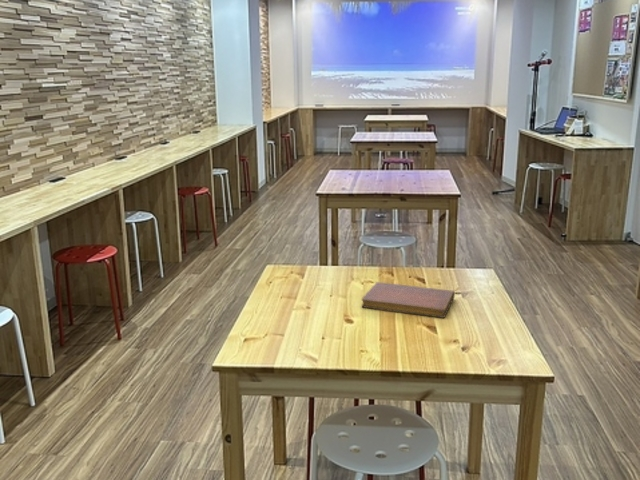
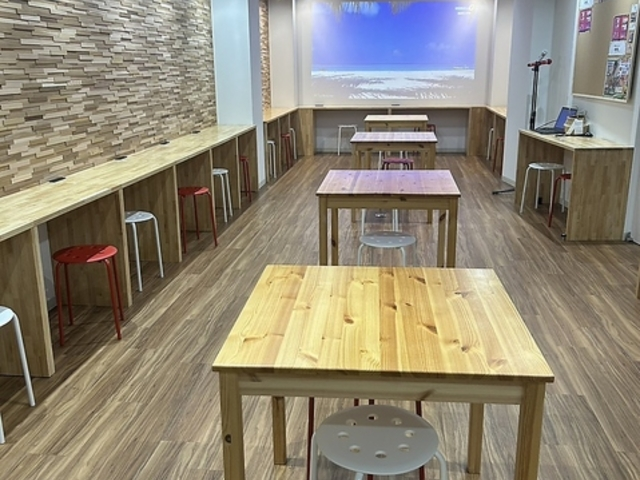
- notebook [361,281,456,319]
